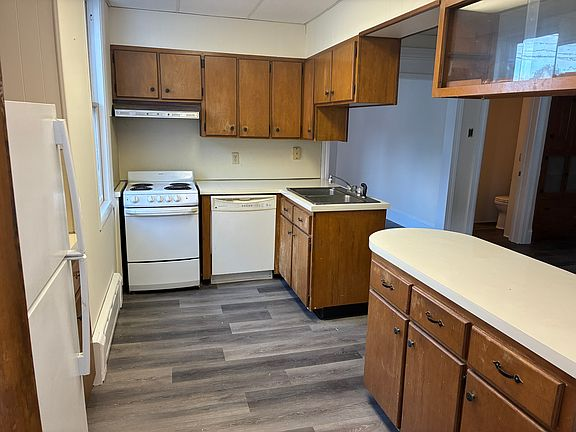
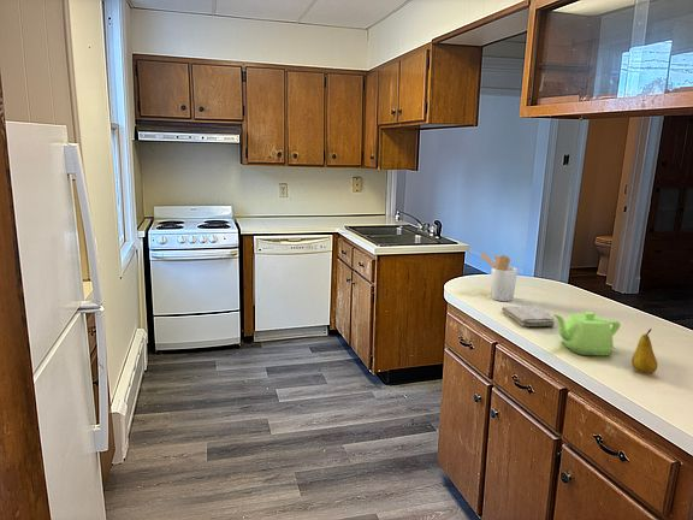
+ utensil holder [479,252,519,302]
+ fruit [630,327,659,376]
+ teapot [552,311,621,356]
+ washcloth [500,305,556,327]
